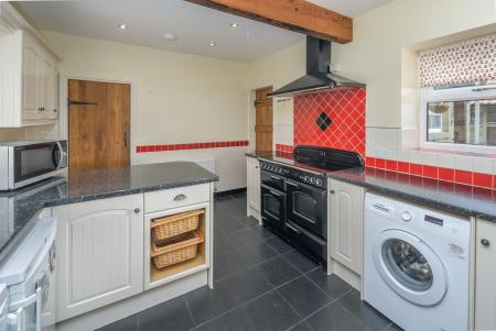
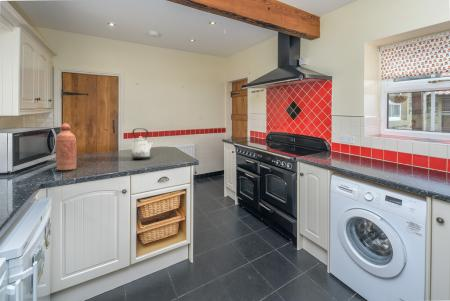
+ bottle [54,122,78,171]
+ kettle [130,127,154,160]
